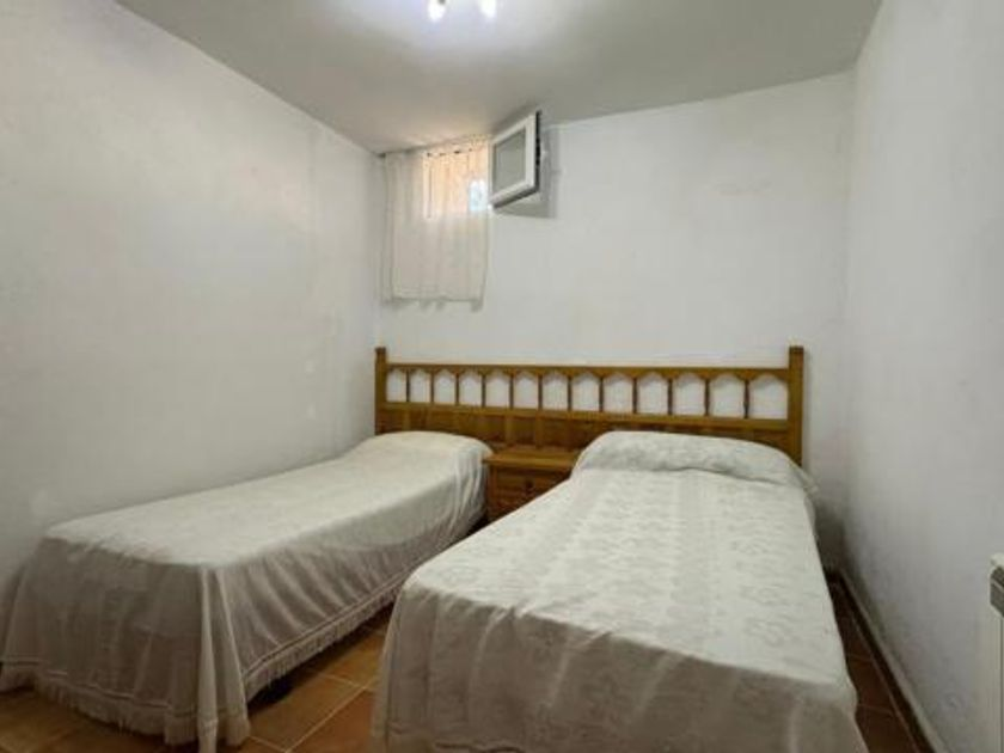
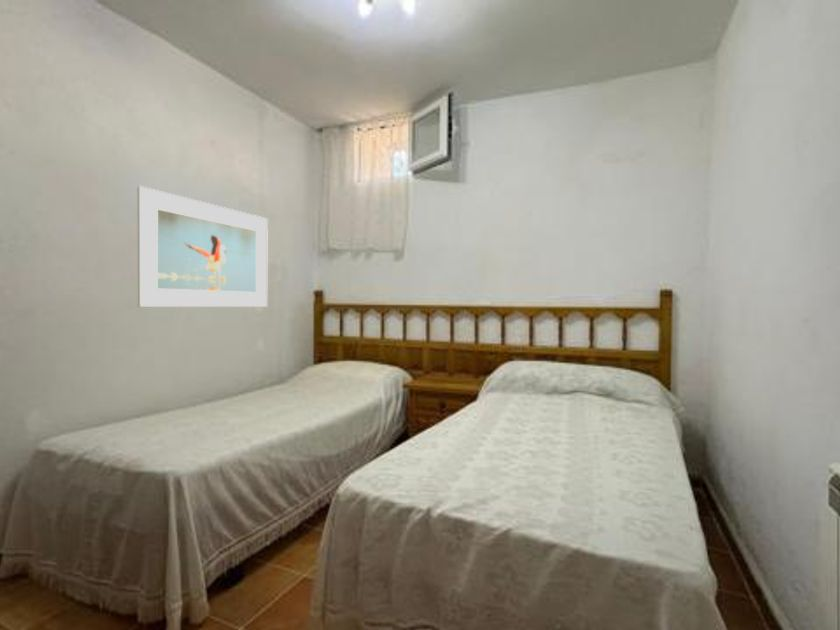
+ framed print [137,185,269,308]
